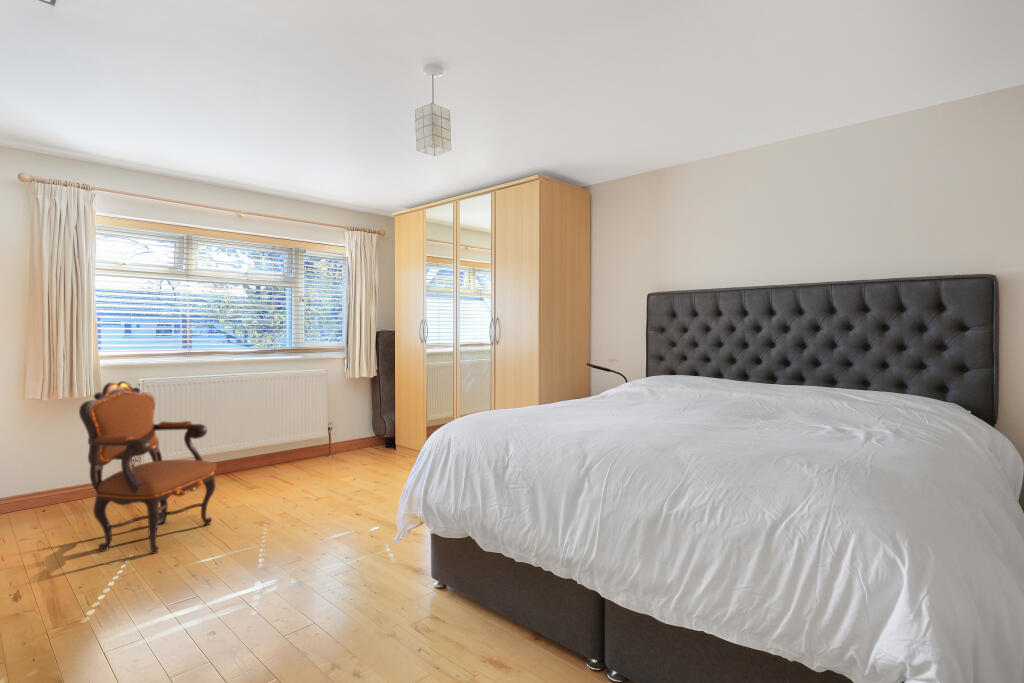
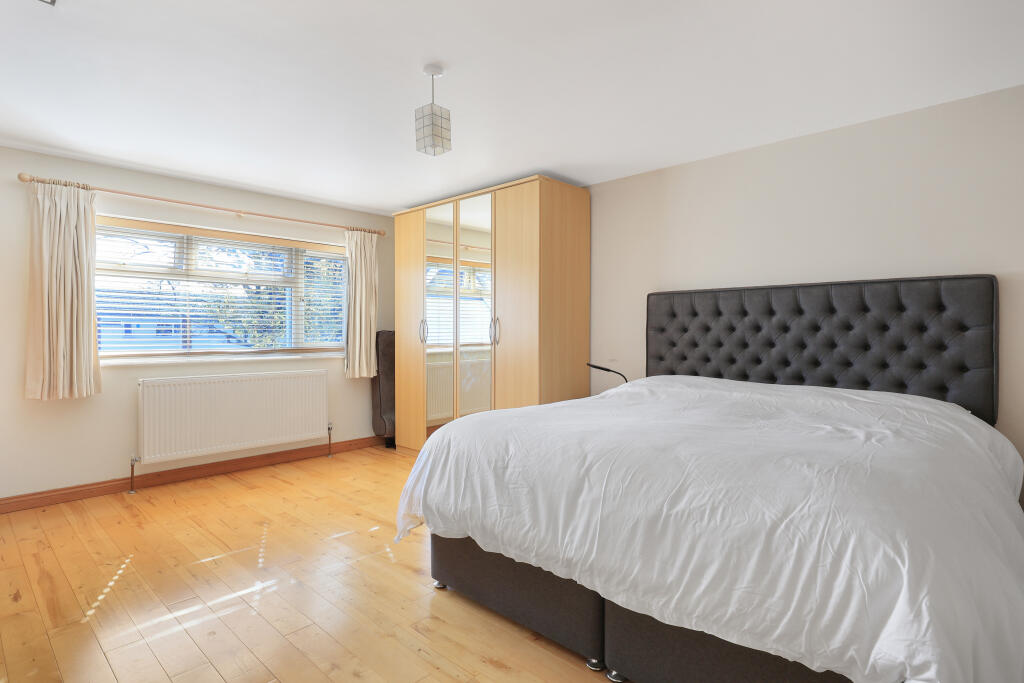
- armchair [78,380,217,555]
